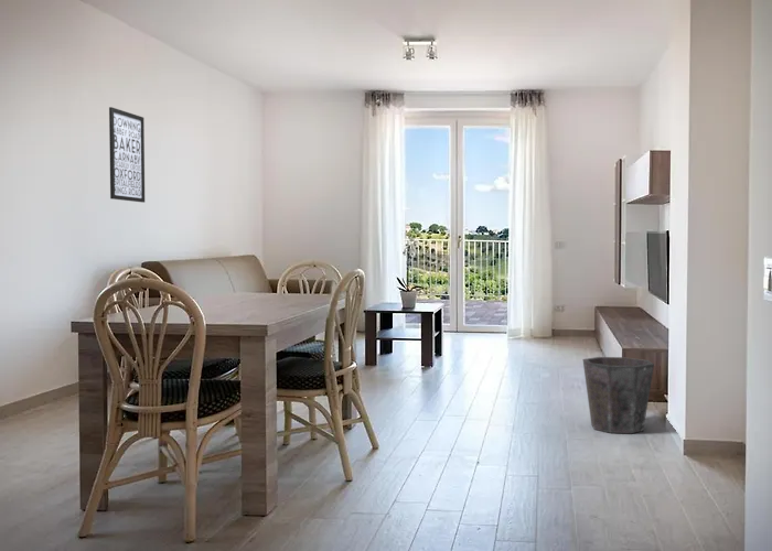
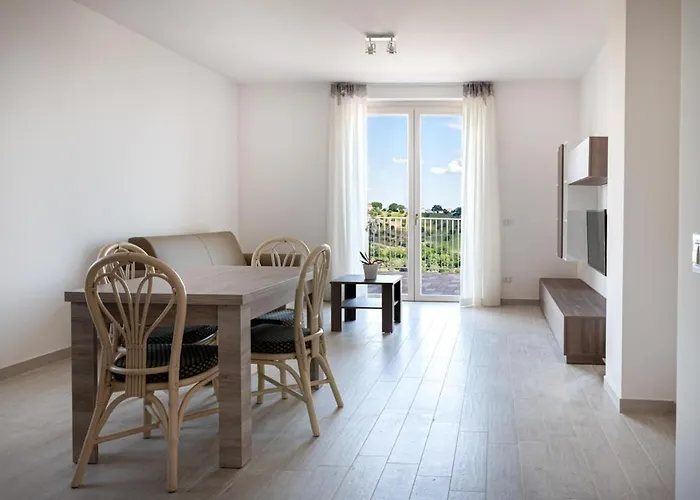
- waste bin [582,356,655,434]
- wall art [108,106,146,204]
